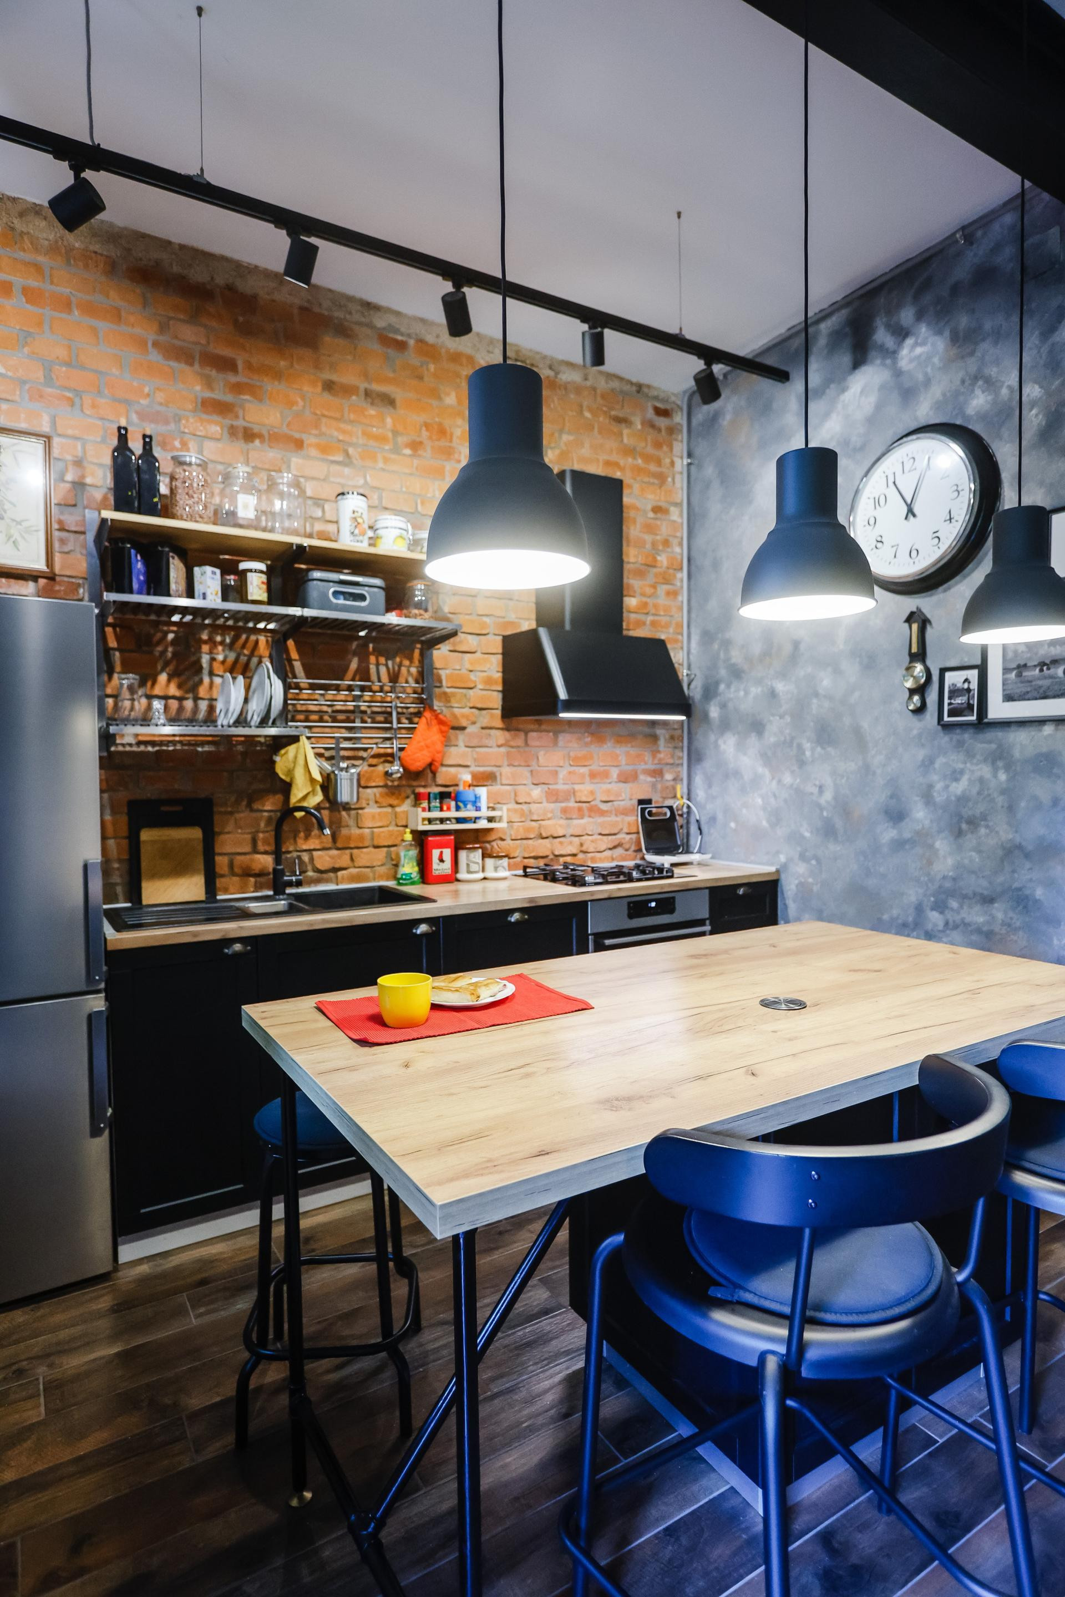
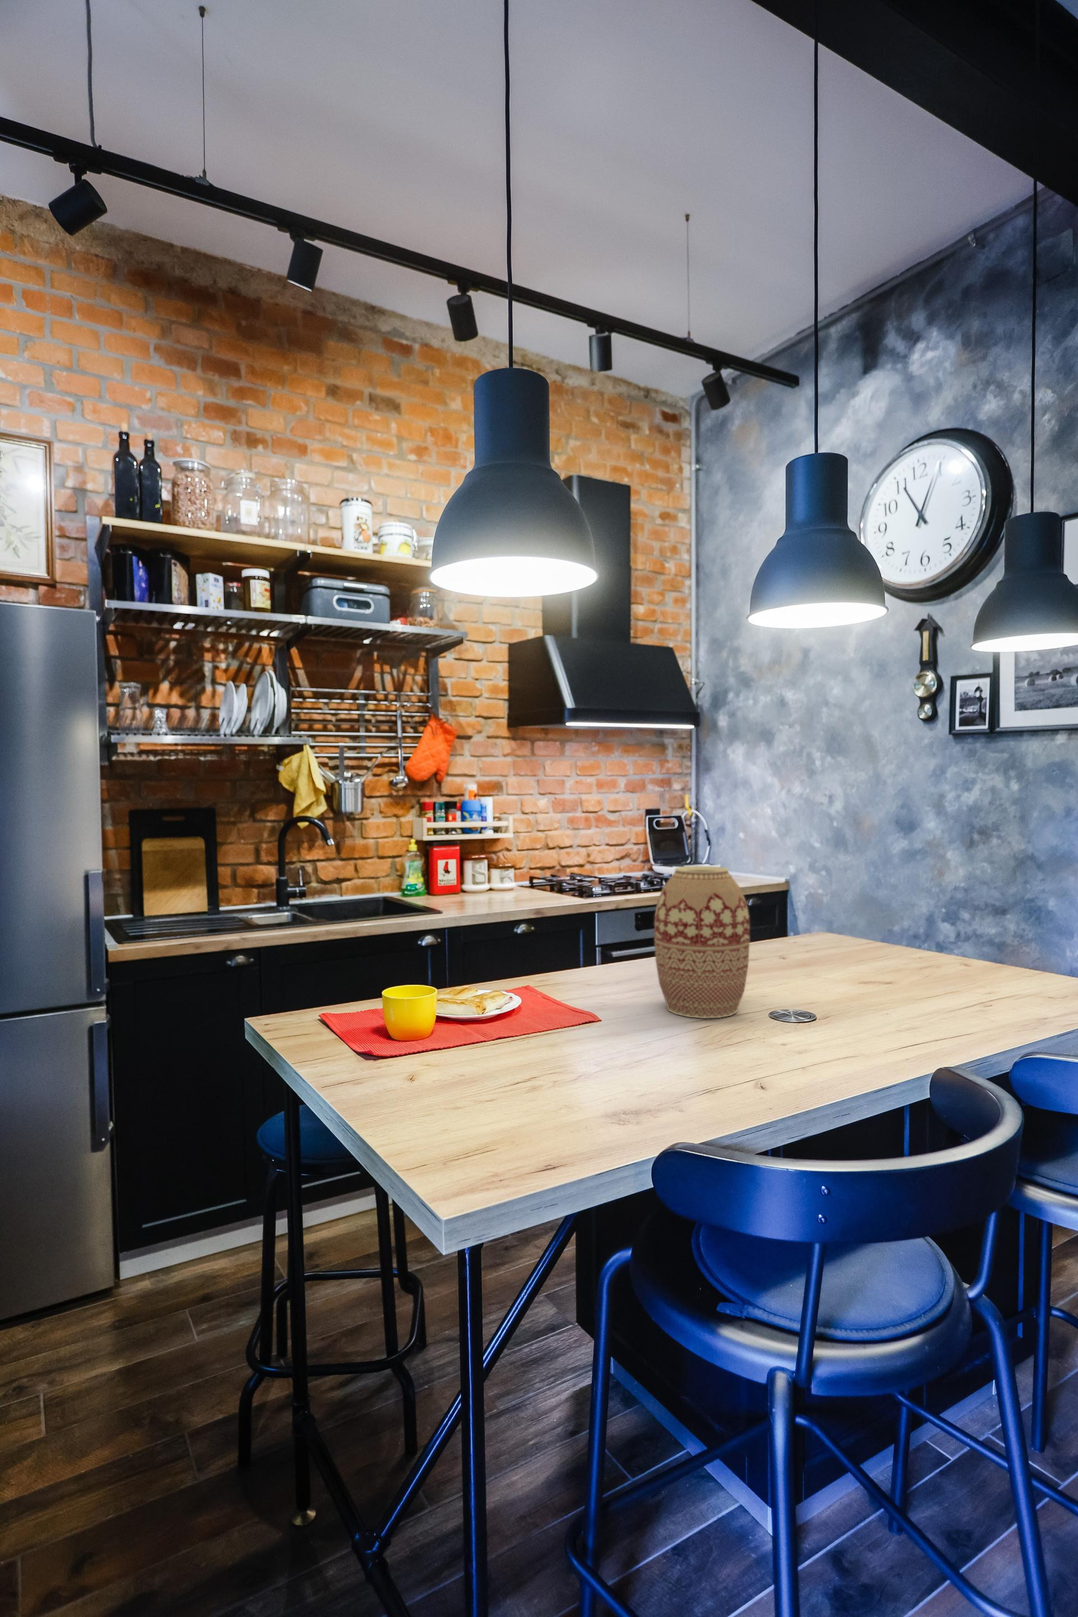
+ vase [653,865,750,1019]
